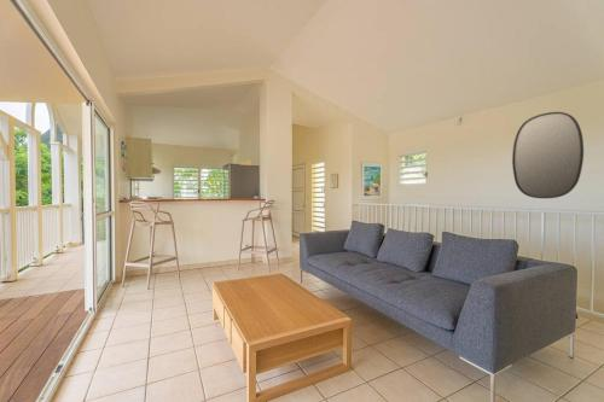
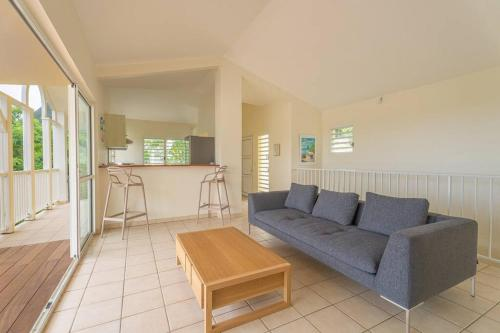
- home mirror [511,111,585,199]
